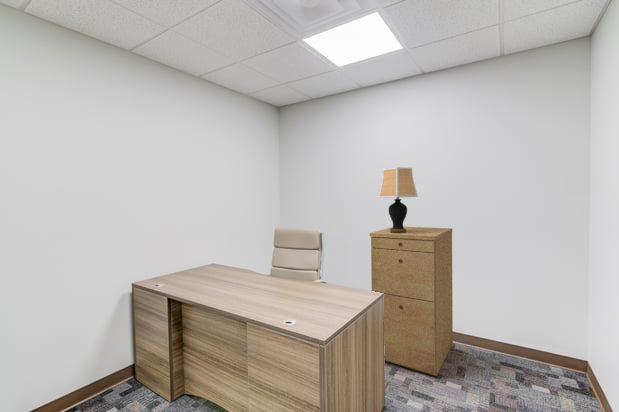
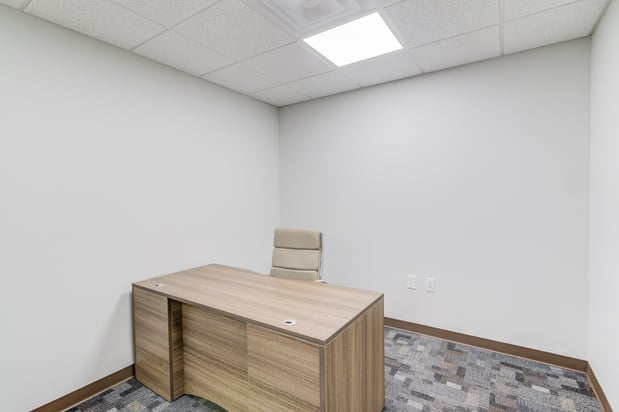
- filing cabinet [369,226,454,377]
- table lamp [377,166,419,233]
